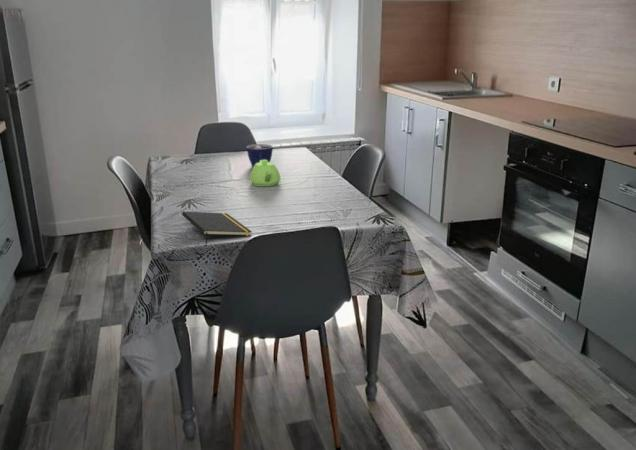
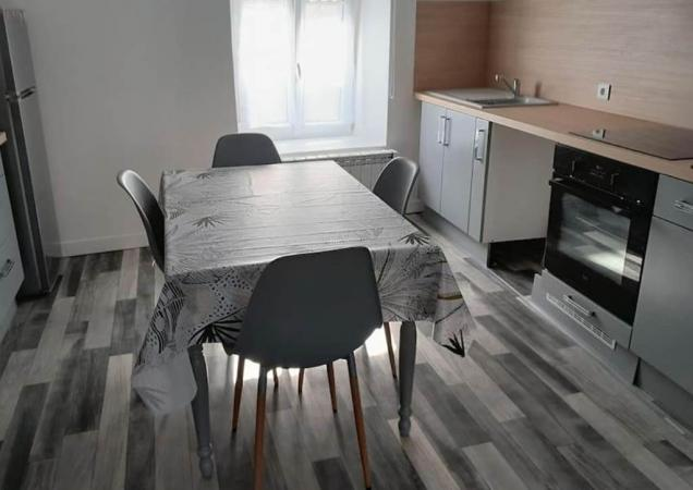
- notepad [181,210,253,246]
- cup [246,143,274,168]
- teapot [249,160,281,188]
